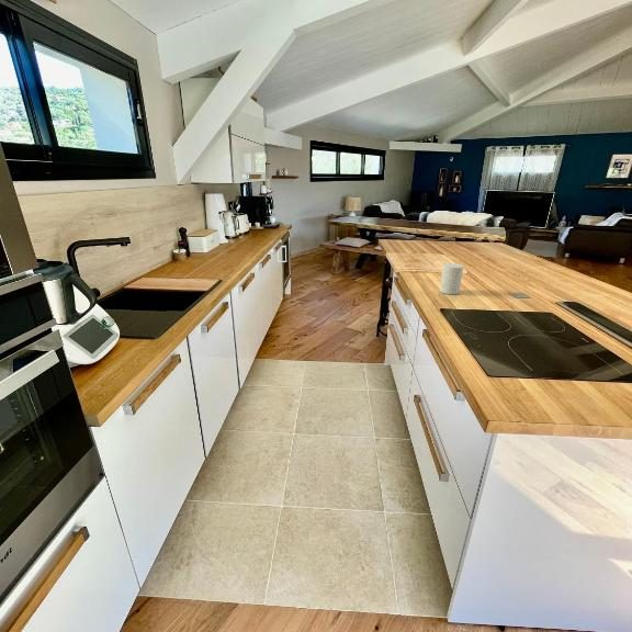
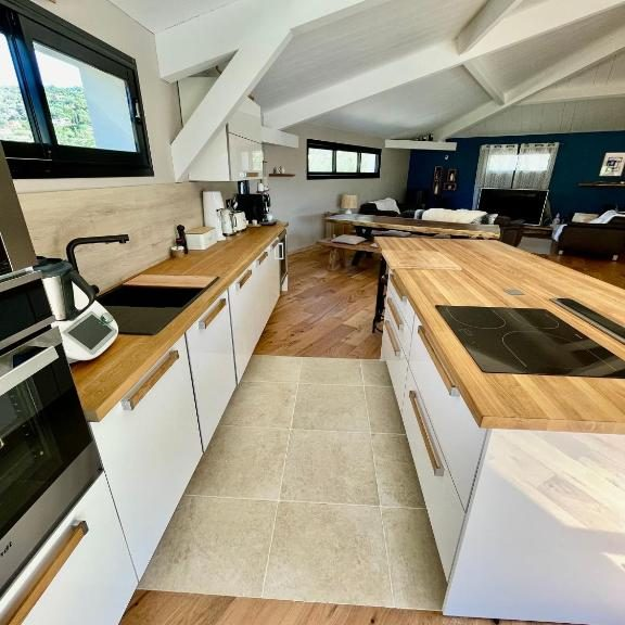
- cup [439,262,464,295]
